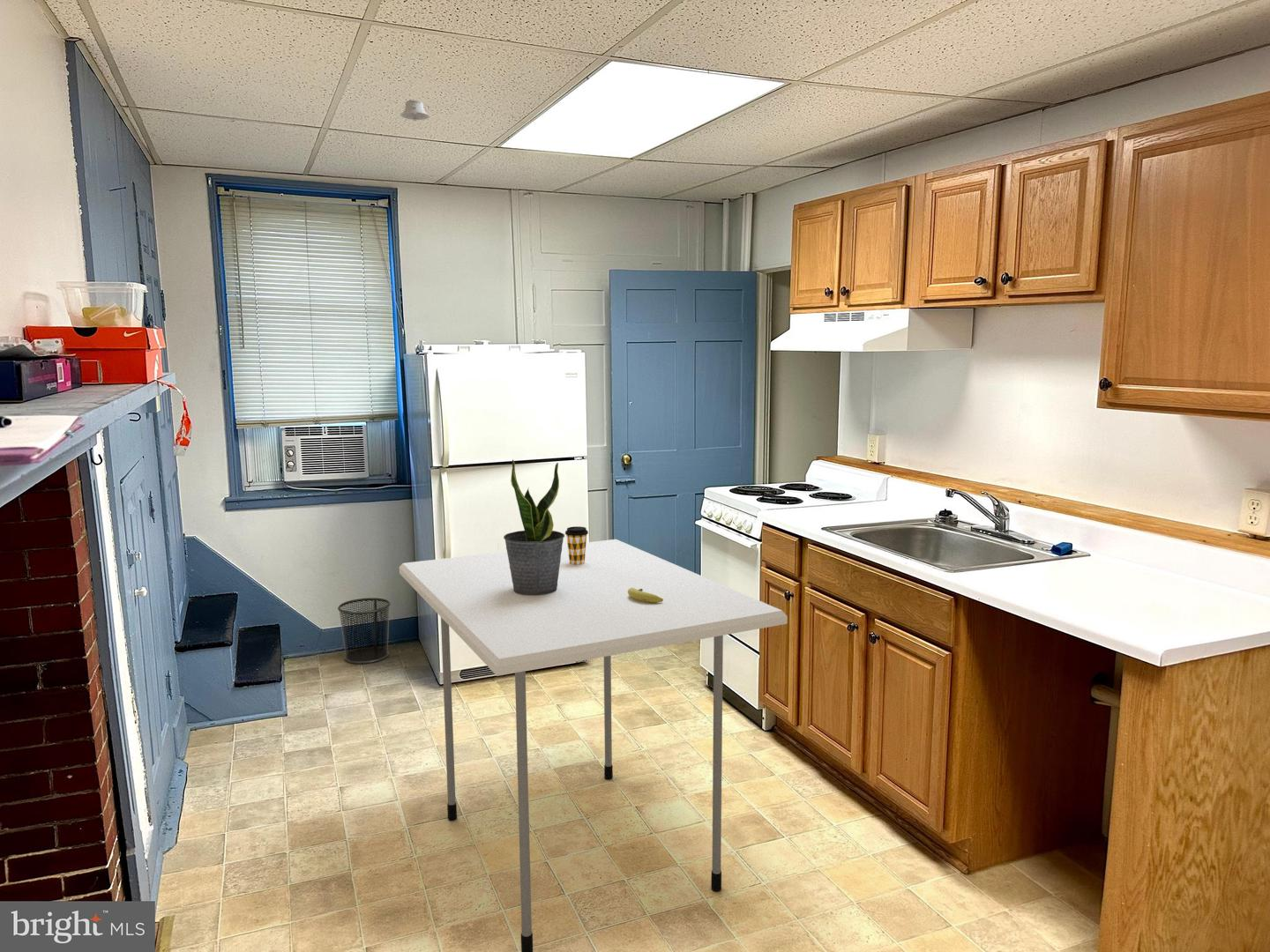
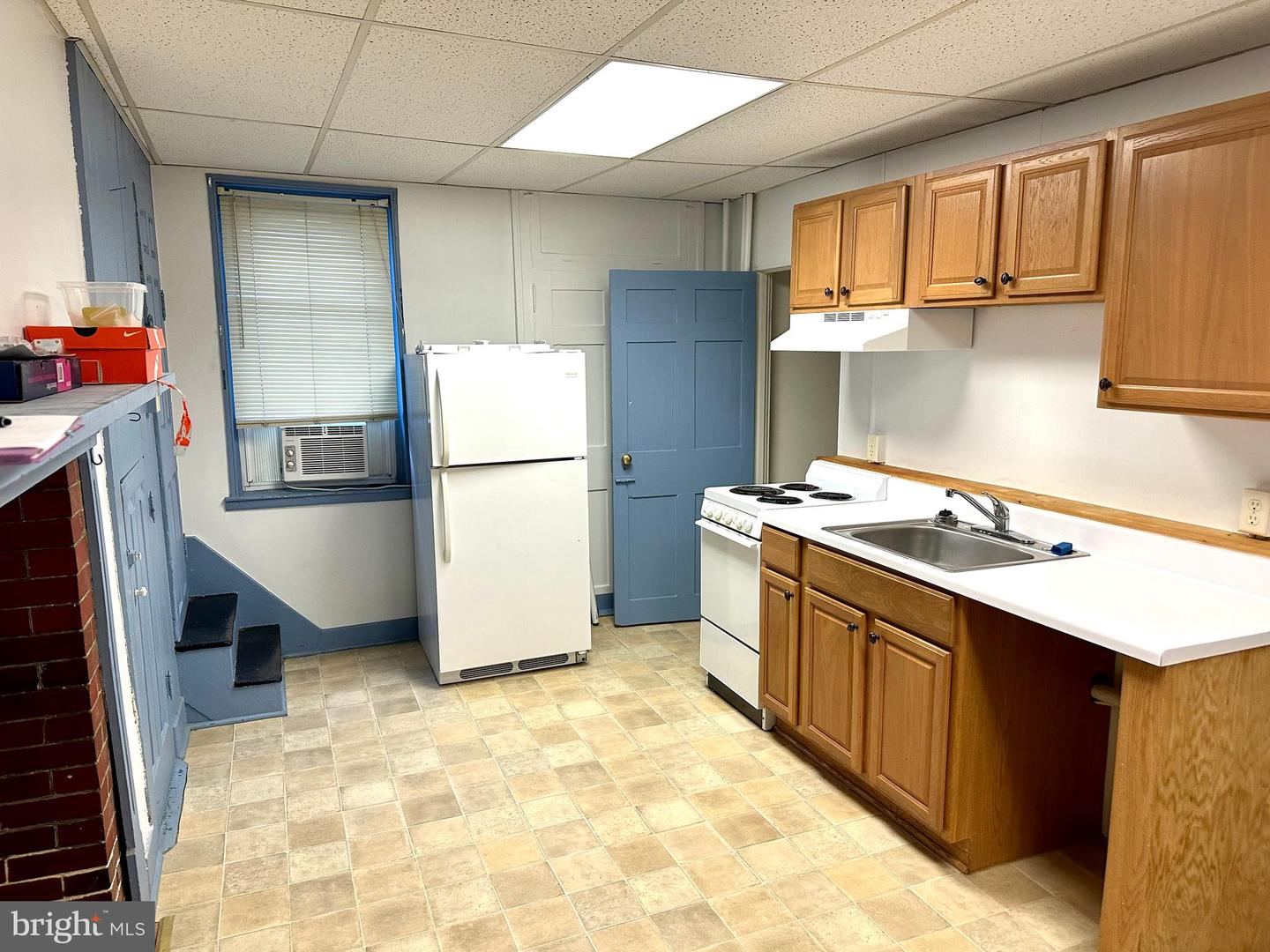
- waste bin [337,597,392,665]
- recessed light [400,100,430,122]
- dining table [399,539,788,952]
- fruit [628,588,663,603]
- potted plant [503,458,565,595]
- coffee cup [564,525,589,565]
